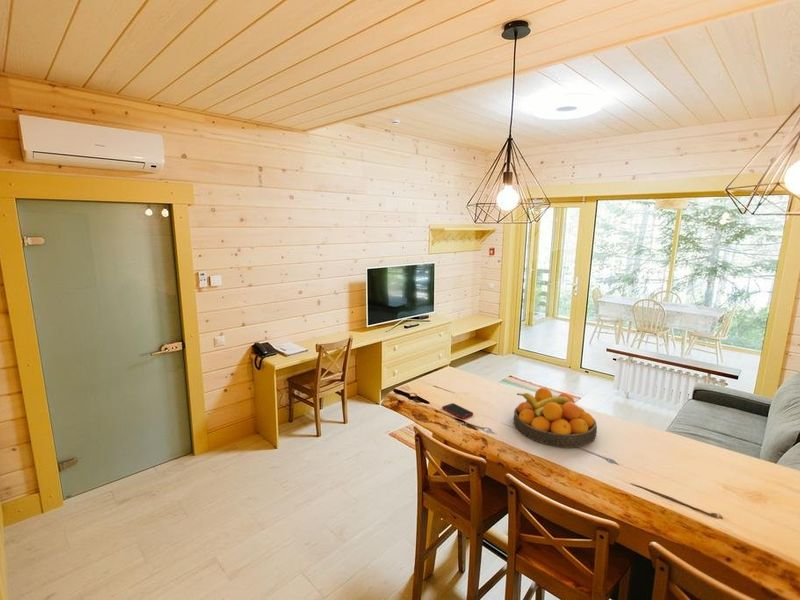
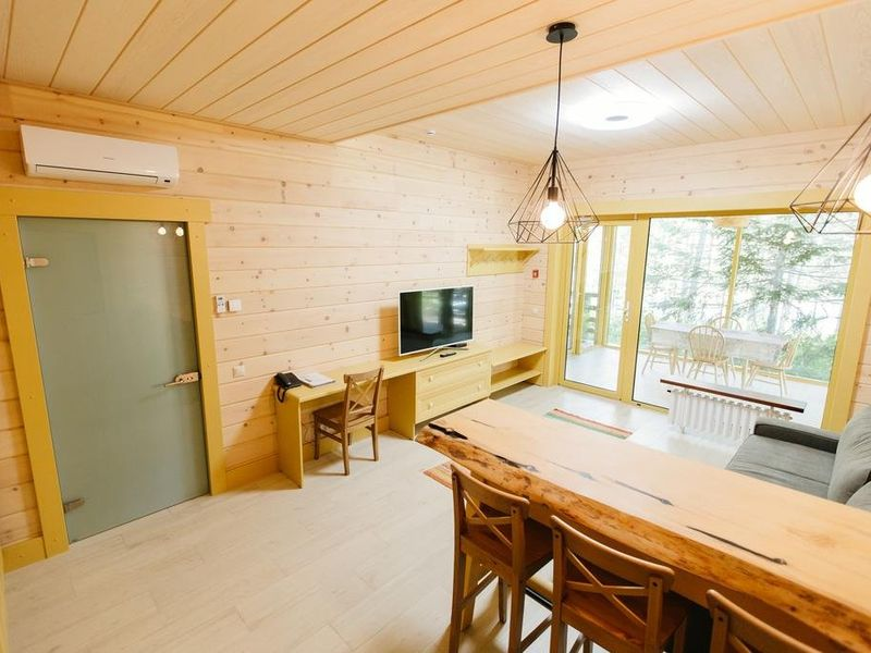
- cell phone [441,402,474,420]
- fruit bowl [513,387,598,448]
